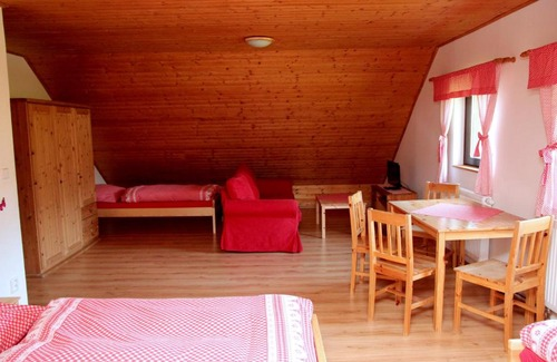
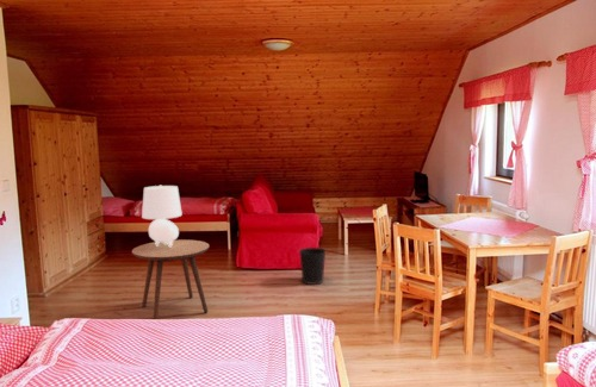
+ side table [131,238,210,320]
+ wastebasket [298,246,327,286]
+ table lamp [141,185,184,246]
